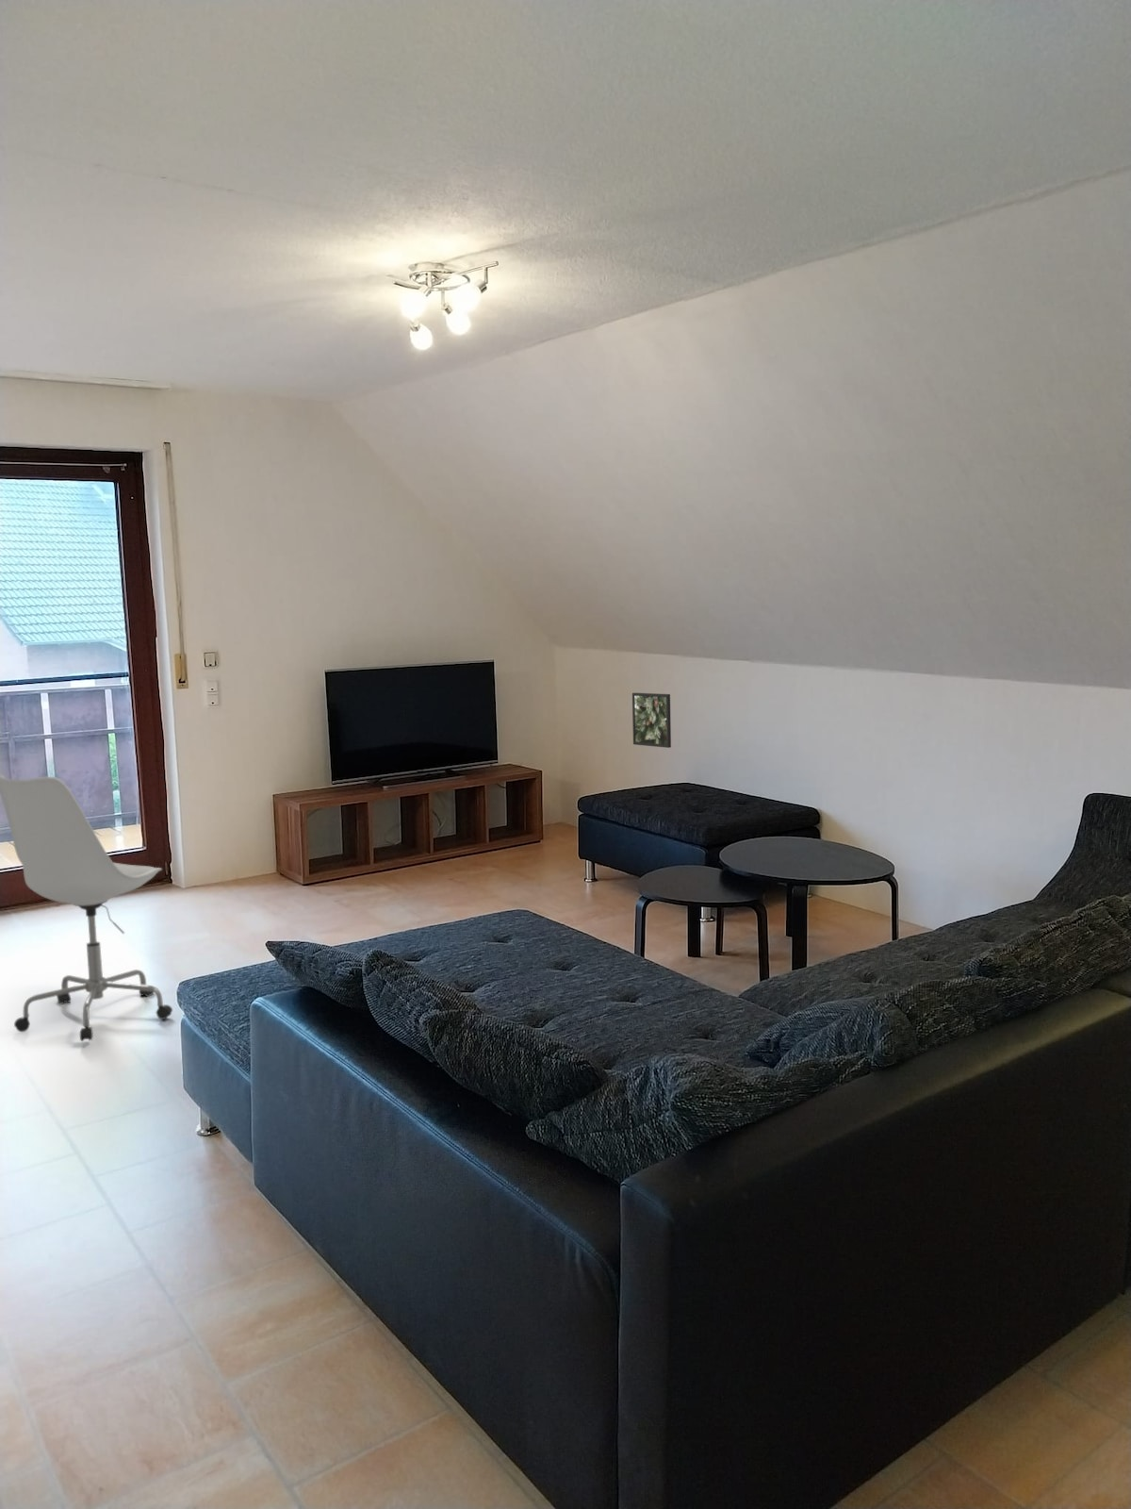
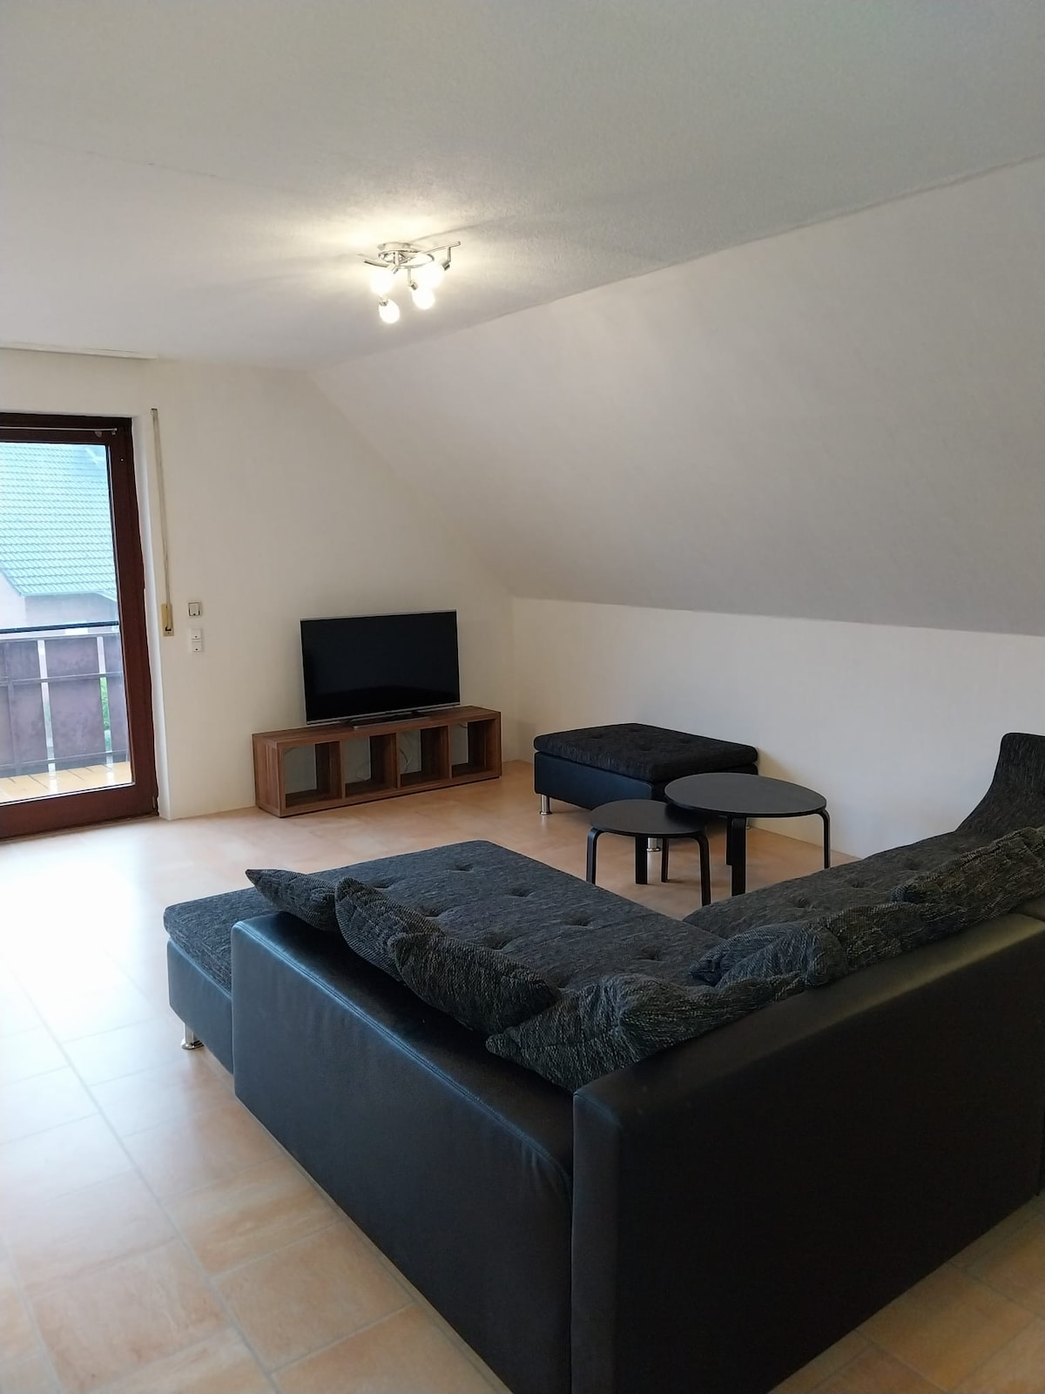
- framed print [632,693,672,749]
- chair [0,775,173,1042]
